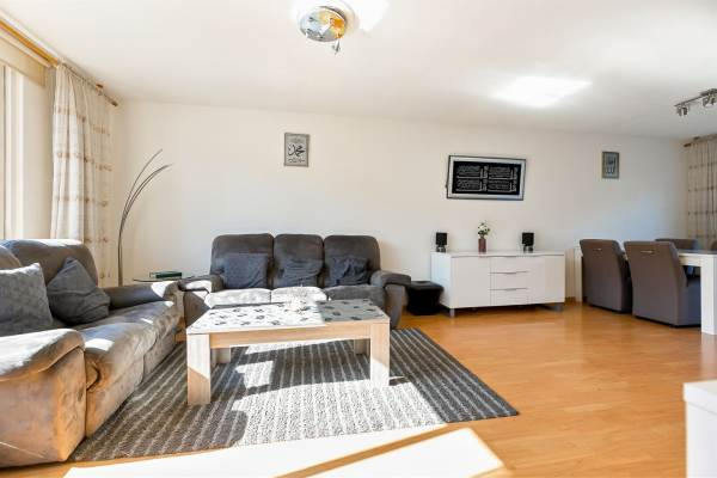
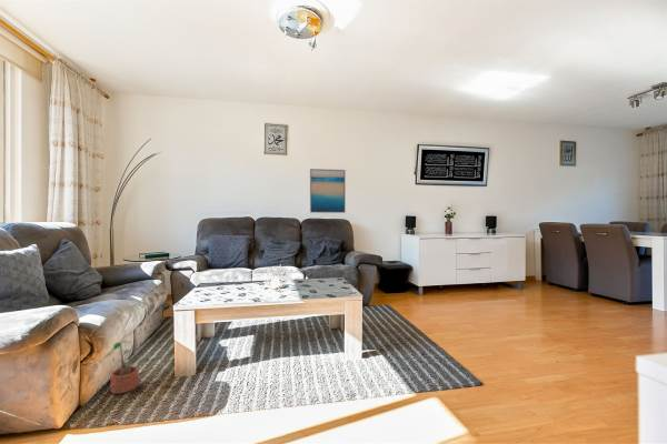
+ wall art [309,168,347,214]
+ potted plant [110,340,140,395]
